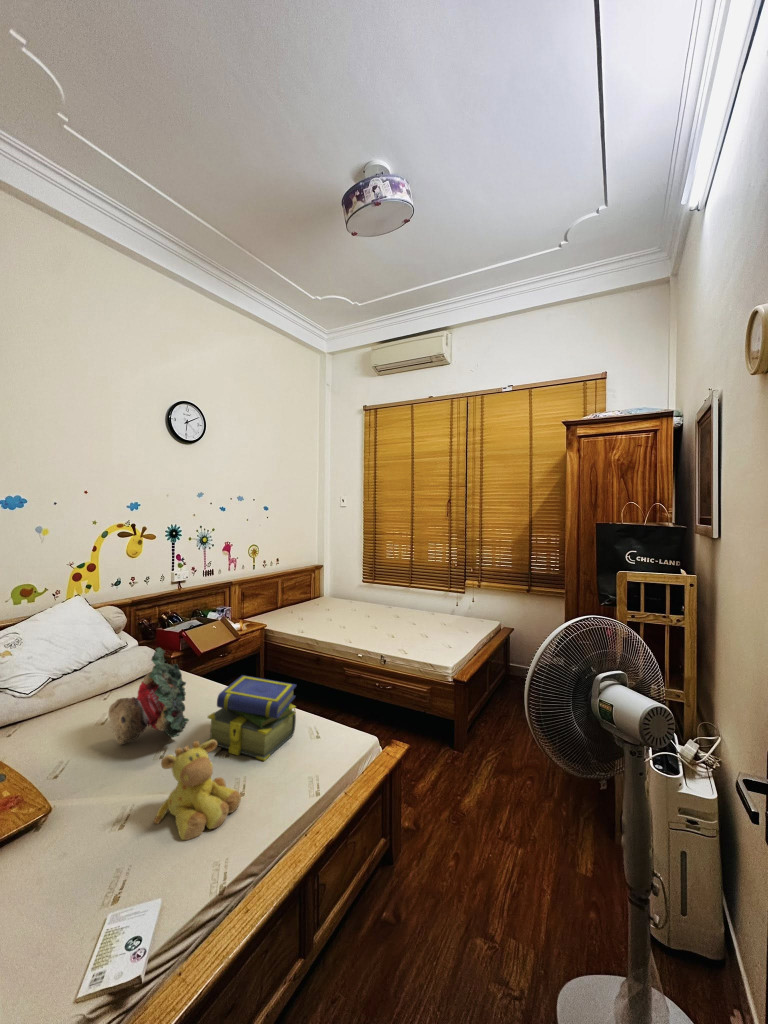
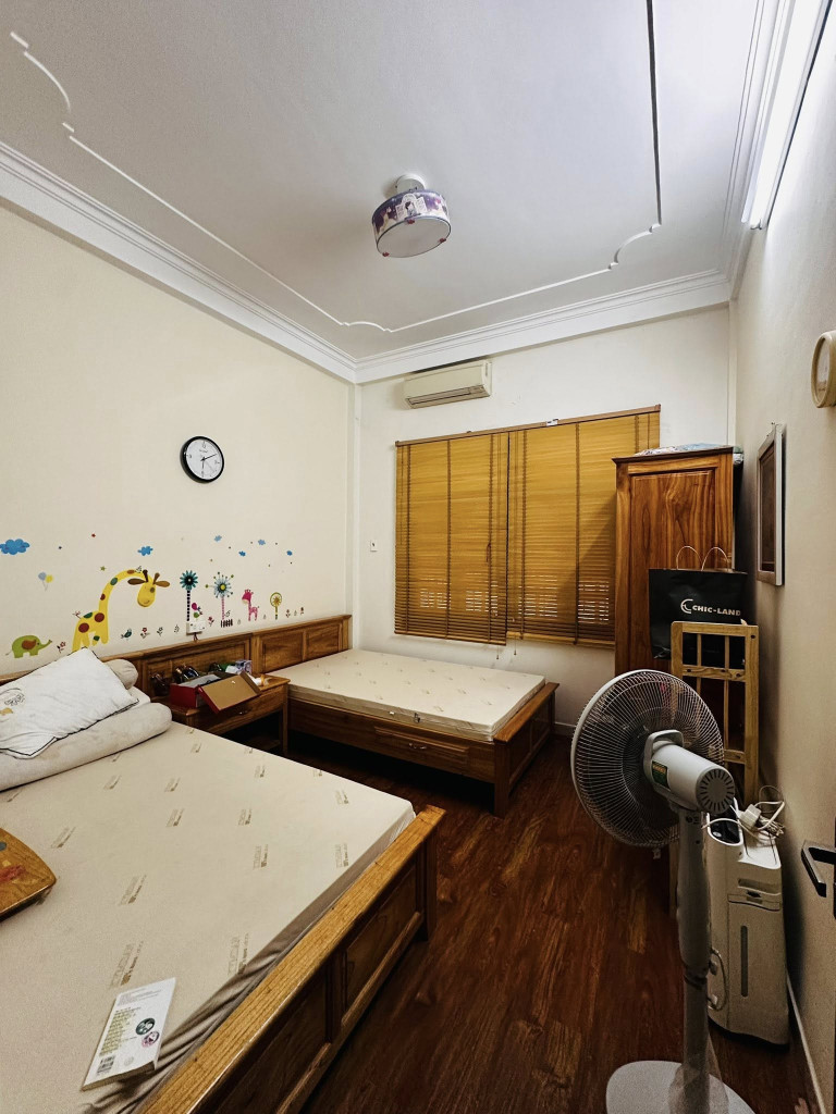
- stack of books [205,674,297,762]
- giraffe plush [152,740,242,841]
- teddy bear [107,646,190,745]
